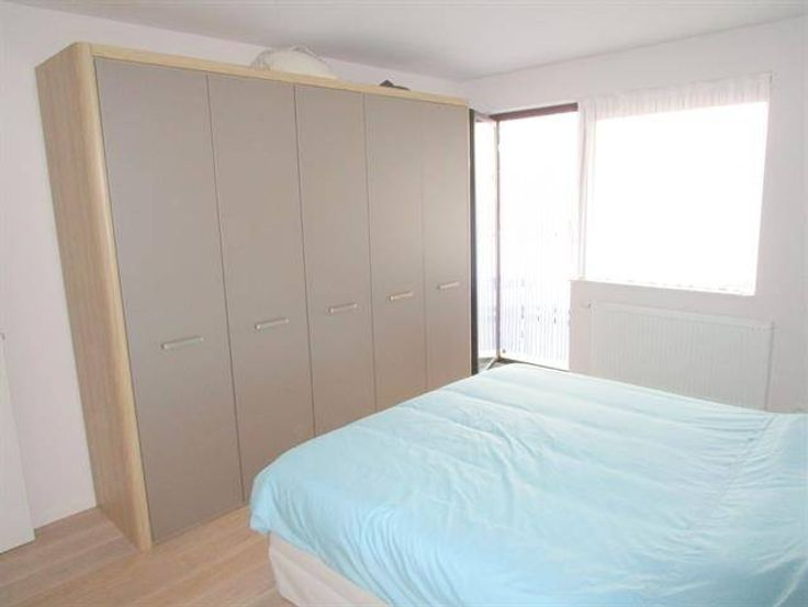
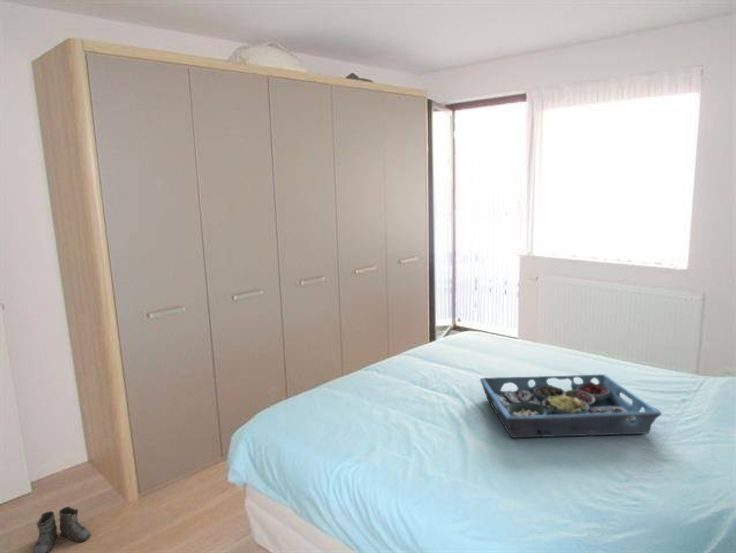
+ serving tray [479,373,663,439]
+ boots [27,506,91,553]
